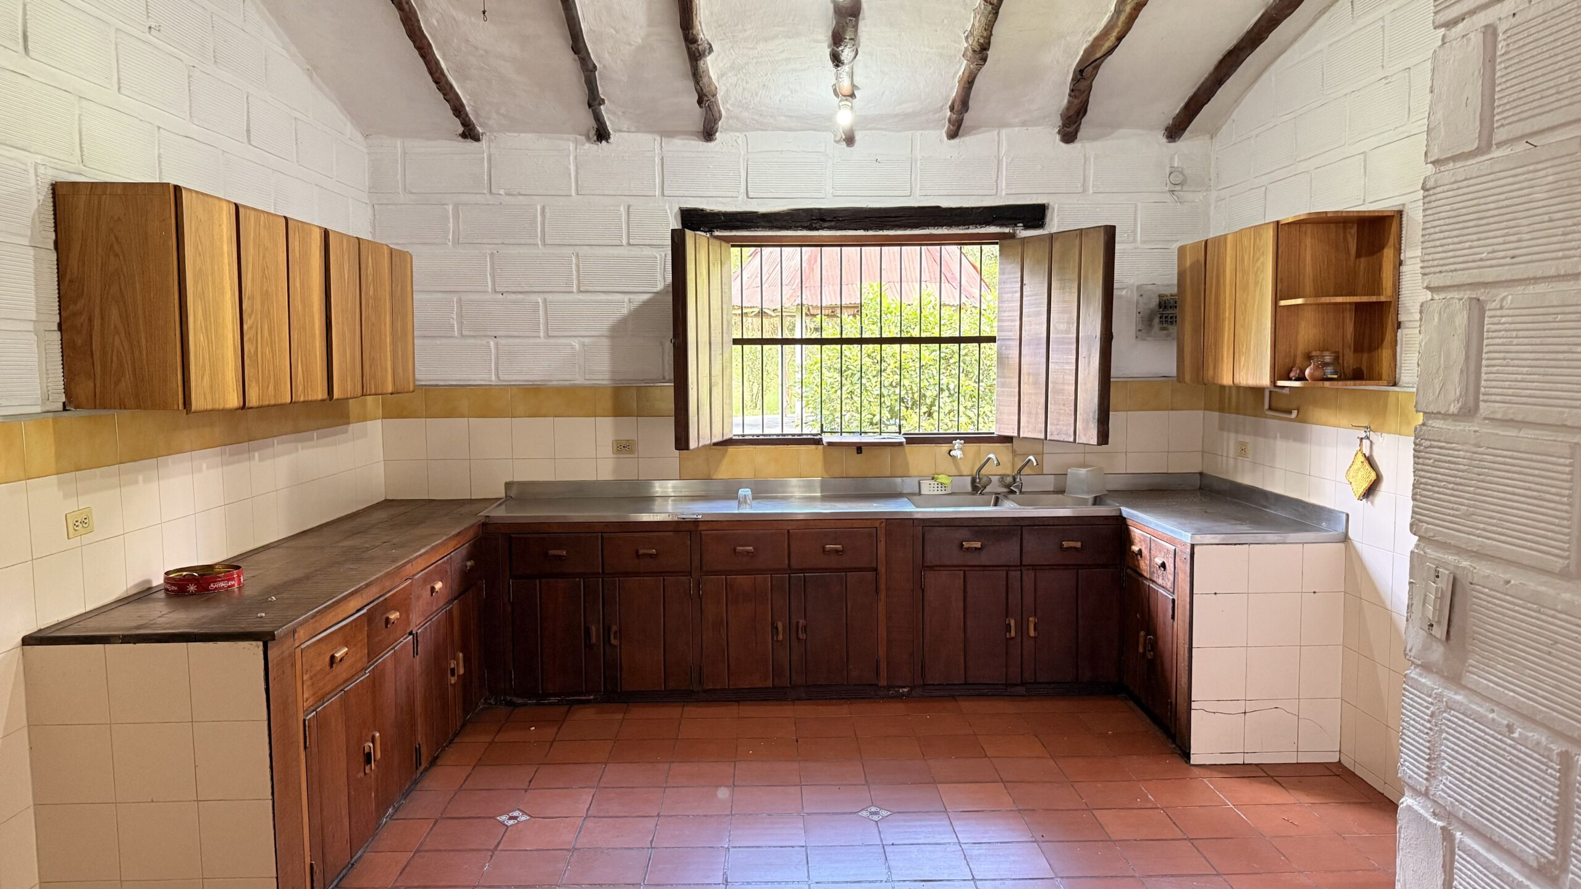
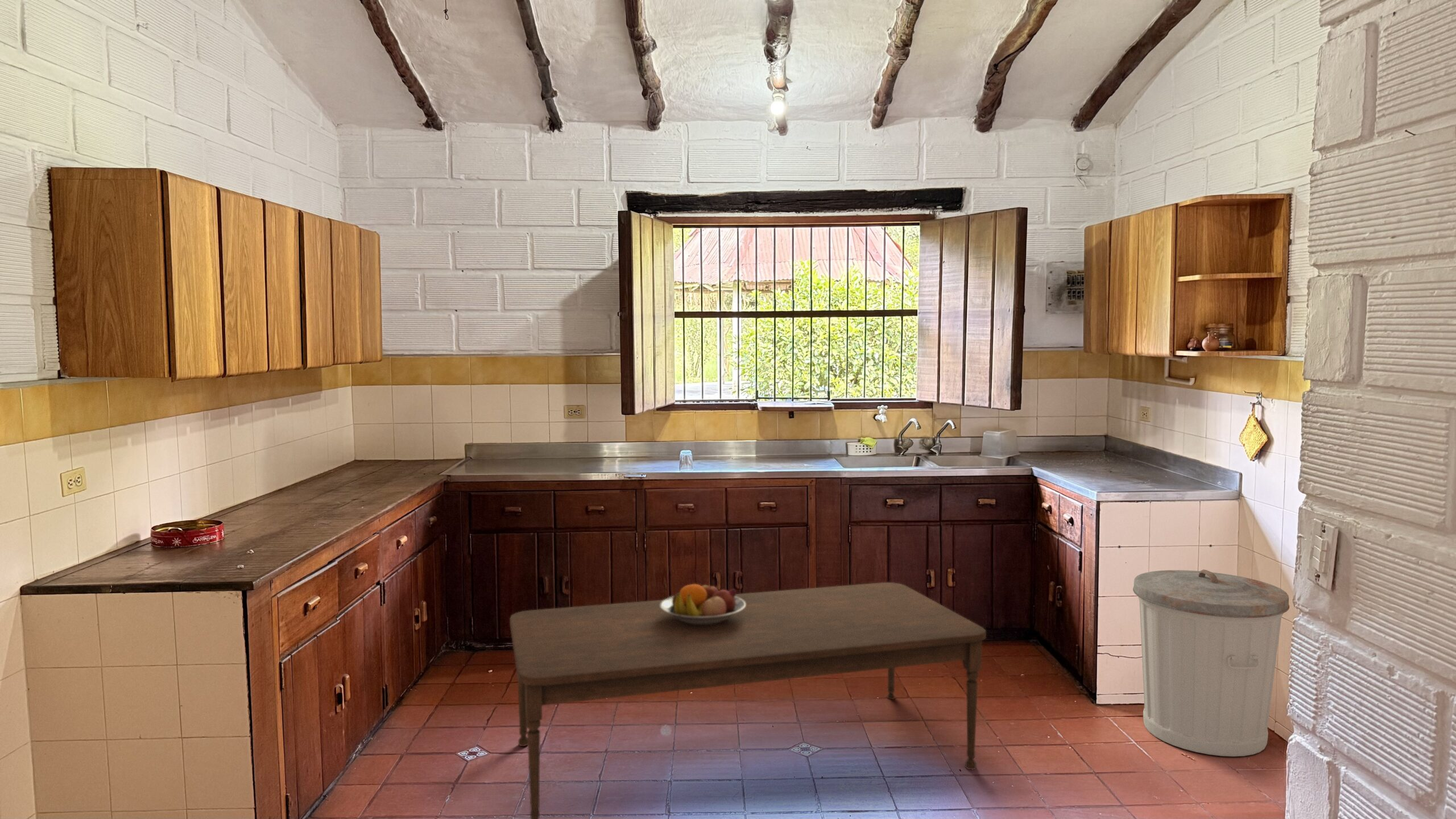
+ trash can [1132,569,1290,757]
+ dining table [509,582,987,819]
+ fruit bowl [660,581,746,625]
